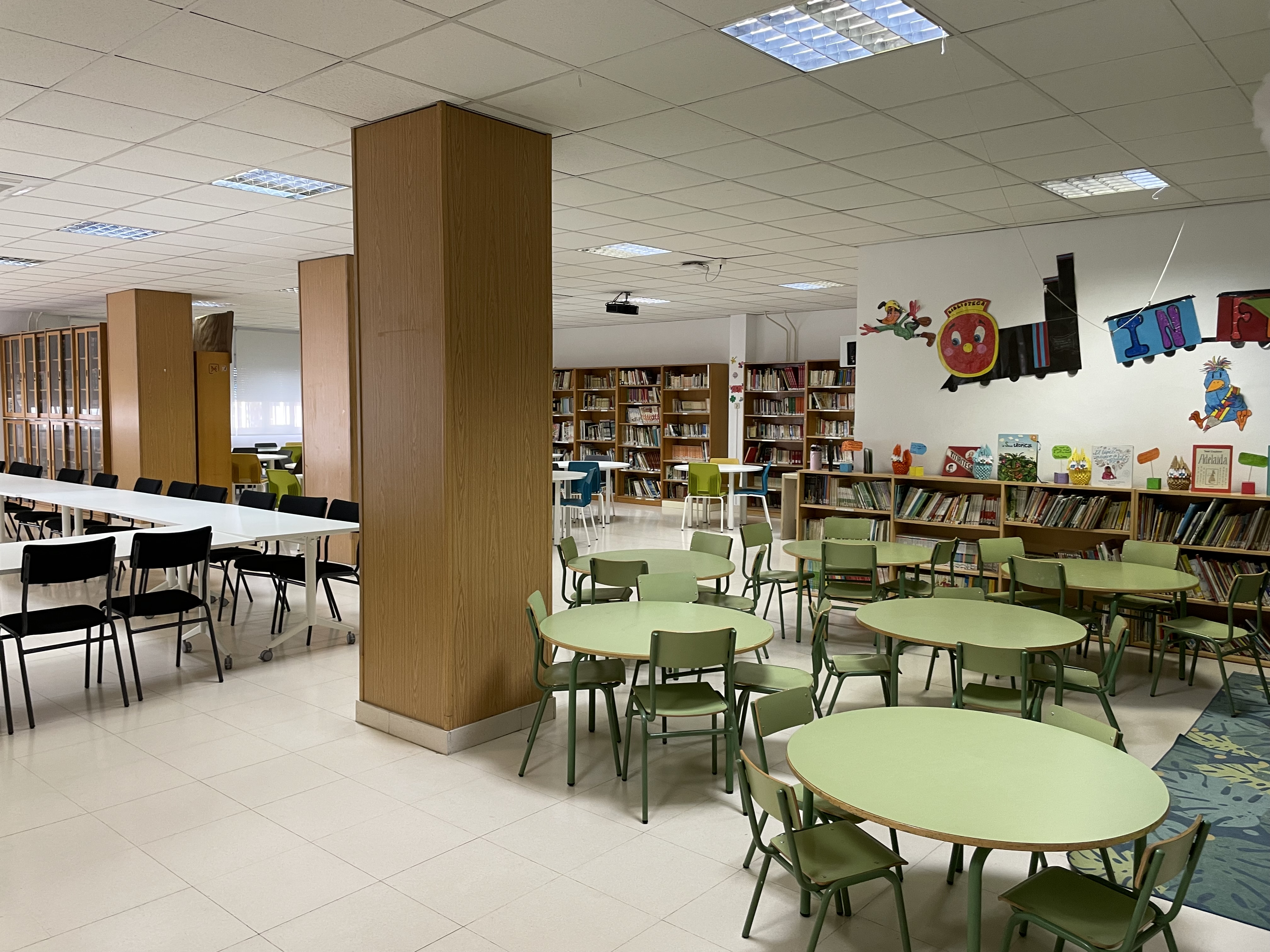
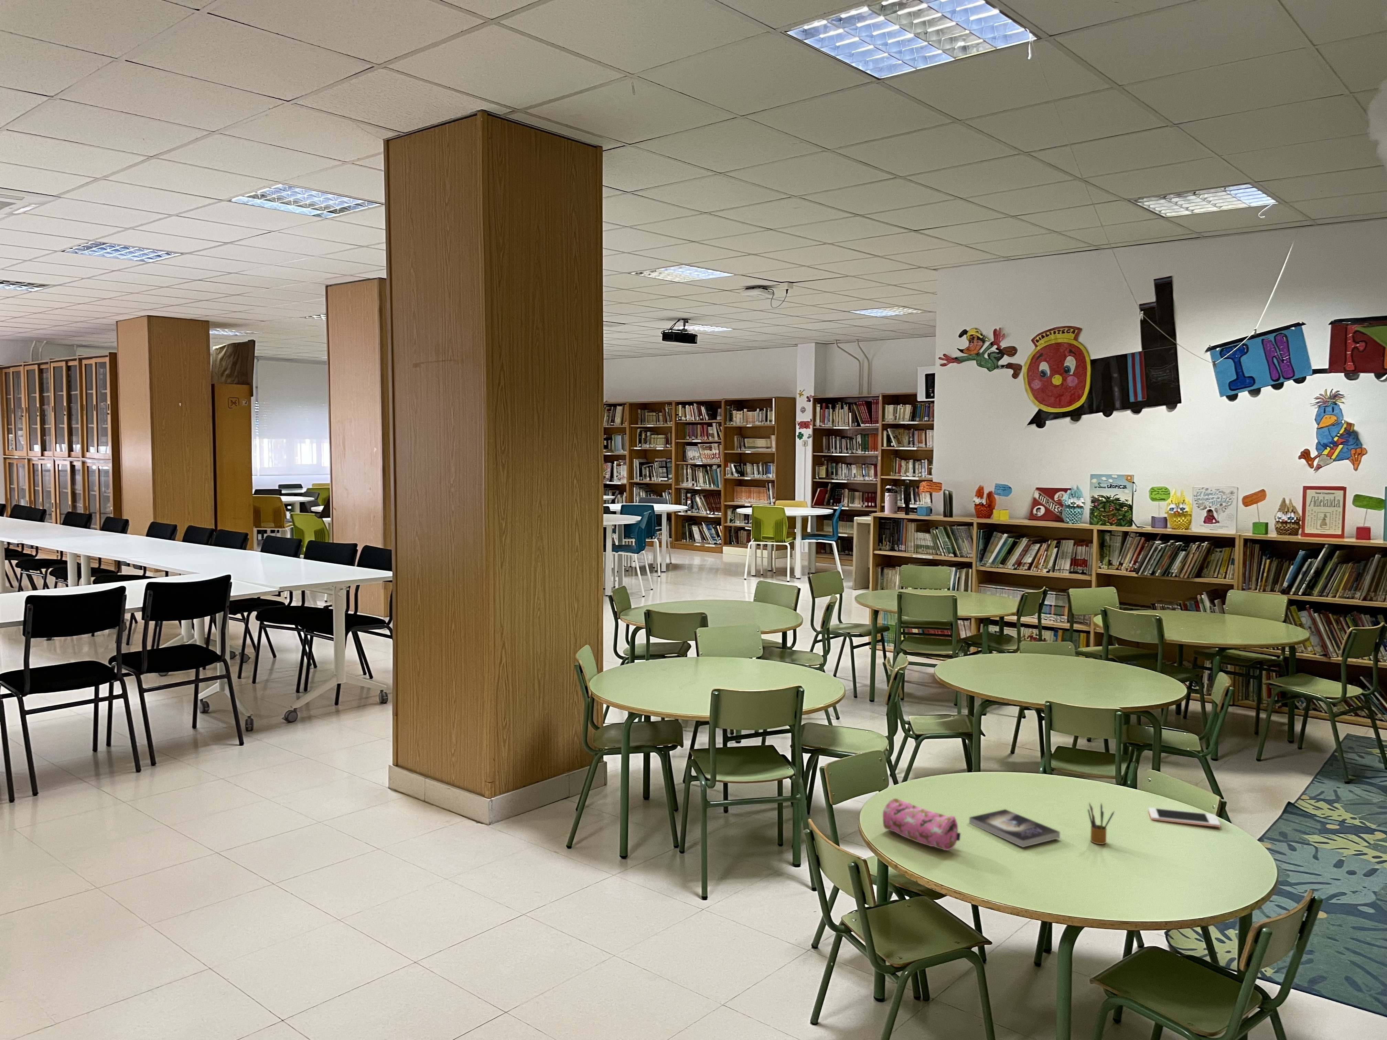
+ cell phone [1148,807,1221,828]
+ pencil box [1087,802,1115,844]
+ pencil case [882,797,961,851]
+ book [969,808,1060,848]
